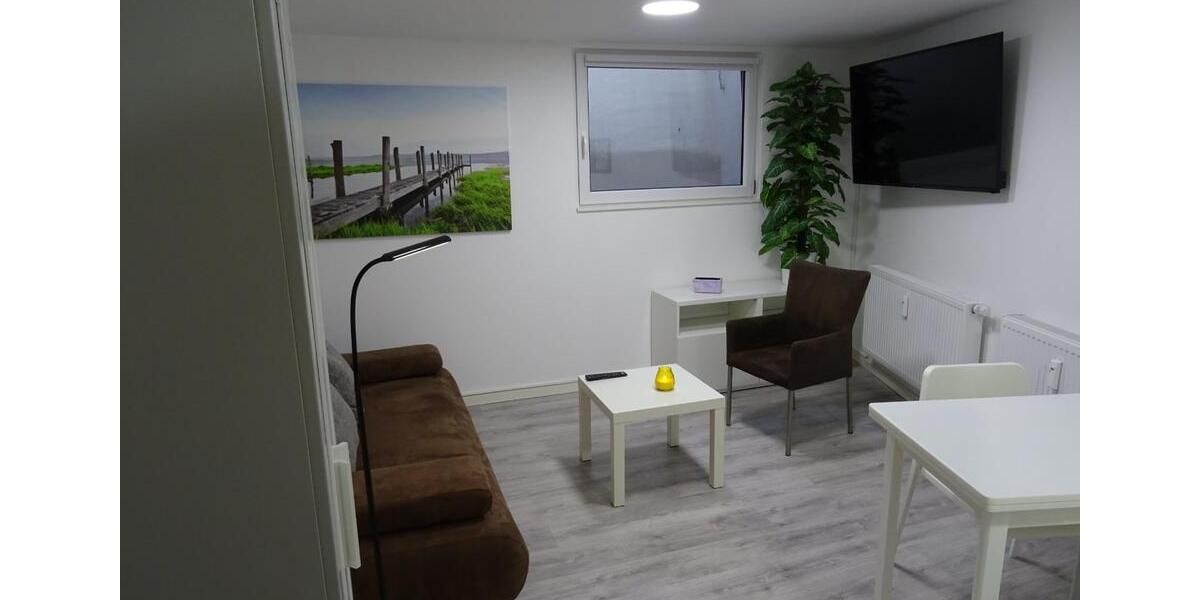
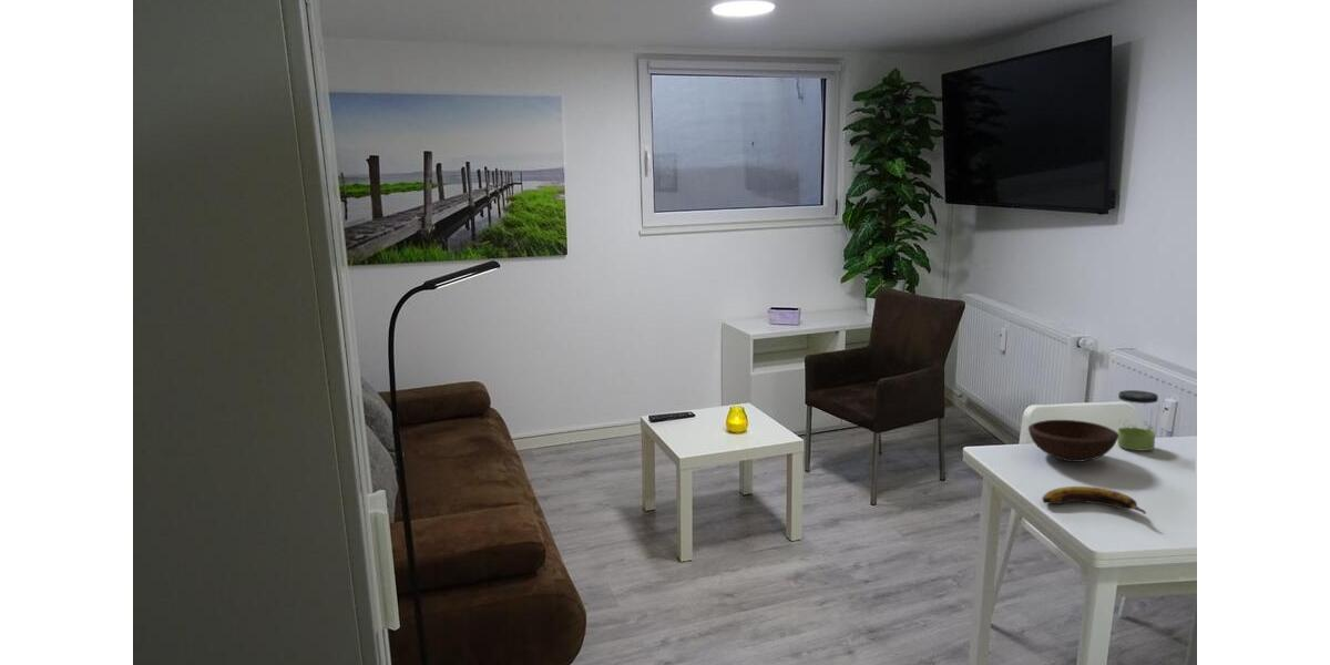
+ banana [1041,485,1147,515]
+ jar [1116,389,1159,451]
+ bowl [1027,419,1118,463]
